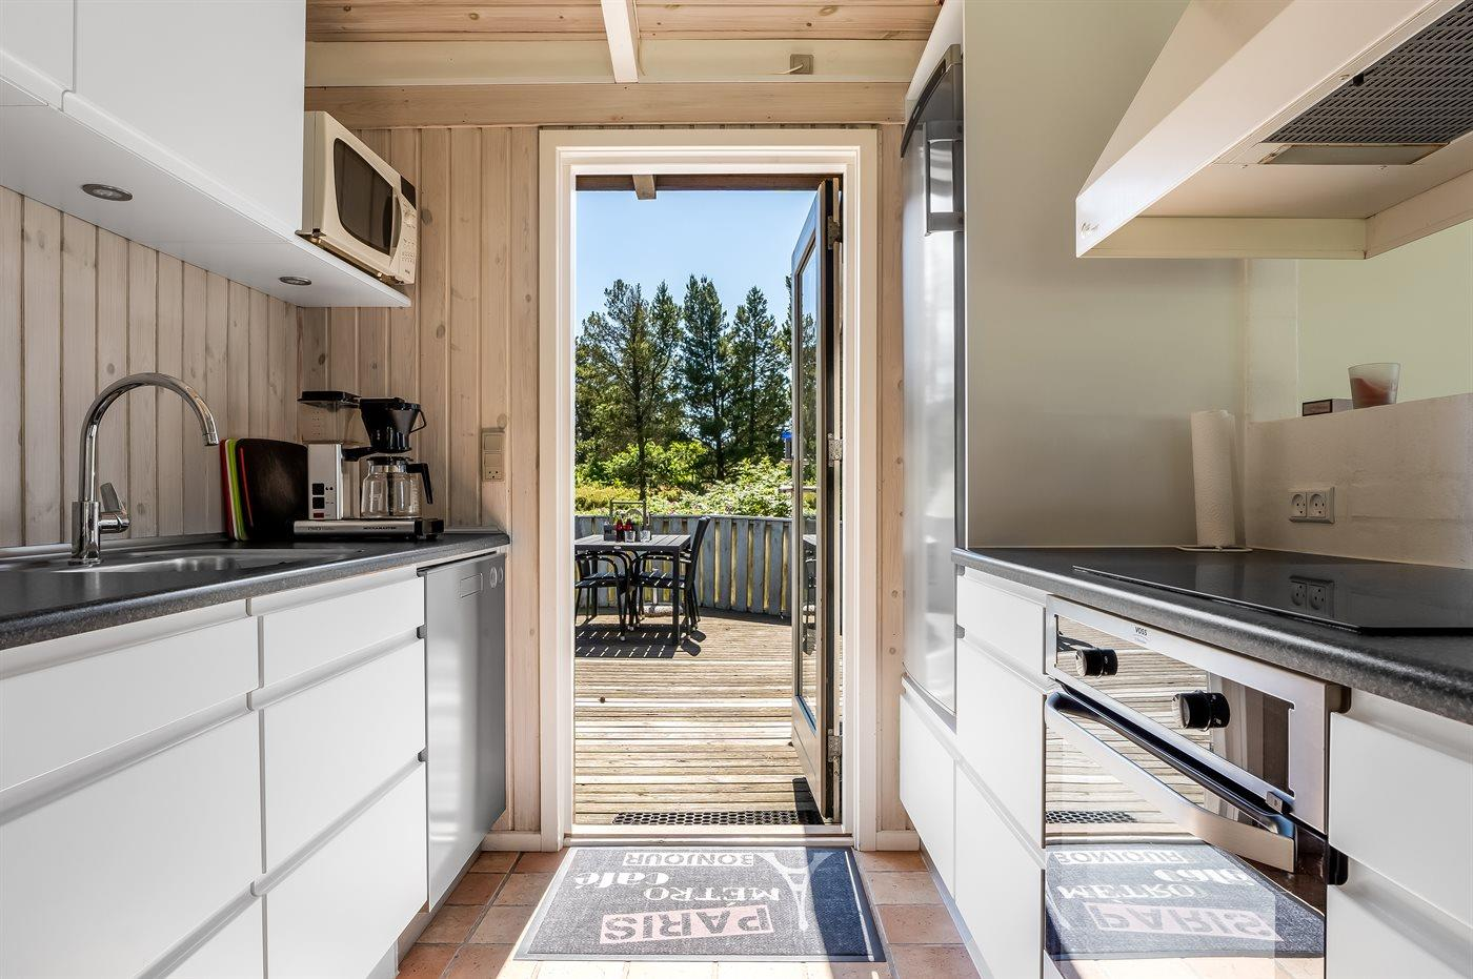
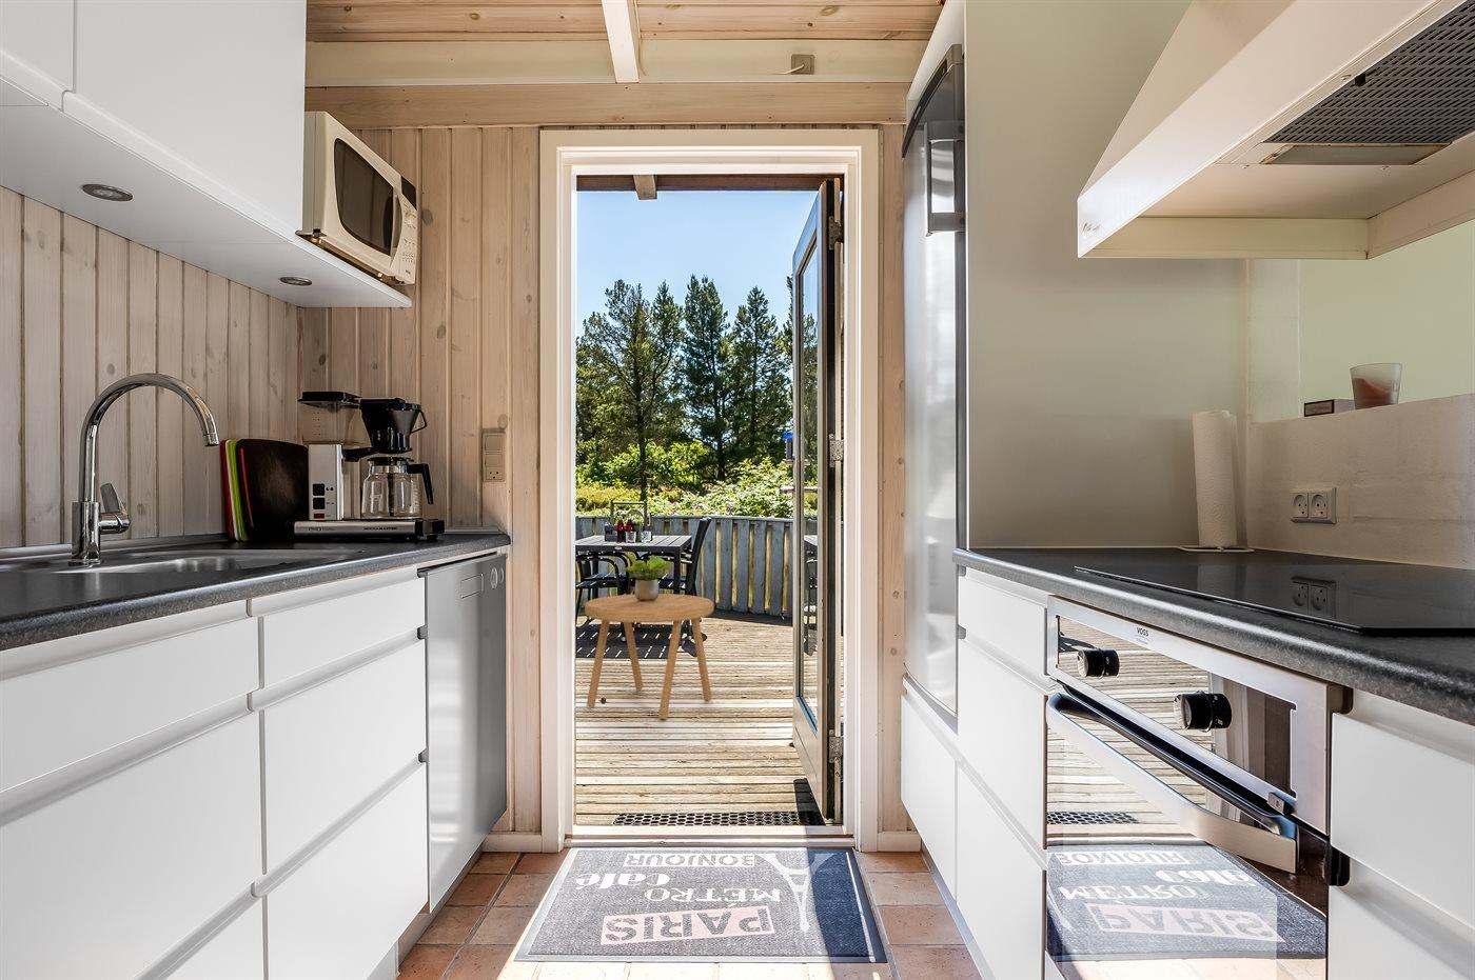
+ potted plant [619,552,675,602]
+ side table [583,593,716,721]
